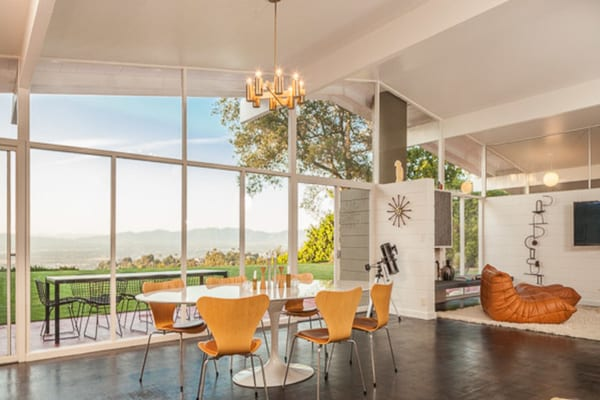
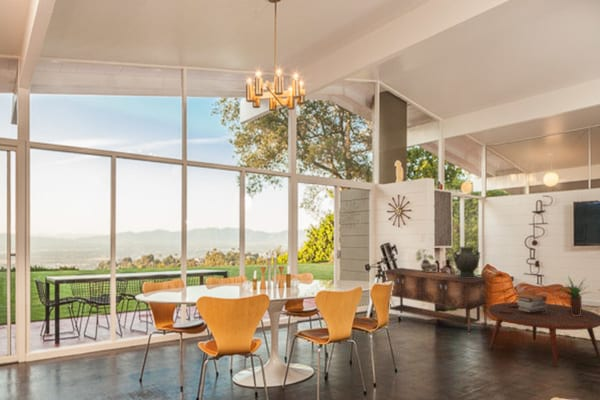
+ potted plant [555,275,592,316]
+ coffee table [487,301,600,368]
+ potted plant [414,248,438,272]
+ decorative urn [452,246,481,278]
+ book stack [515,293,548,312]
+ sideboard [378,267,491,334]
